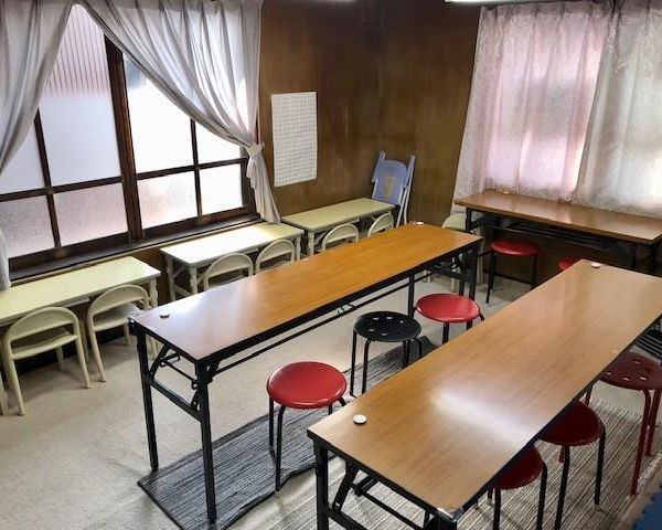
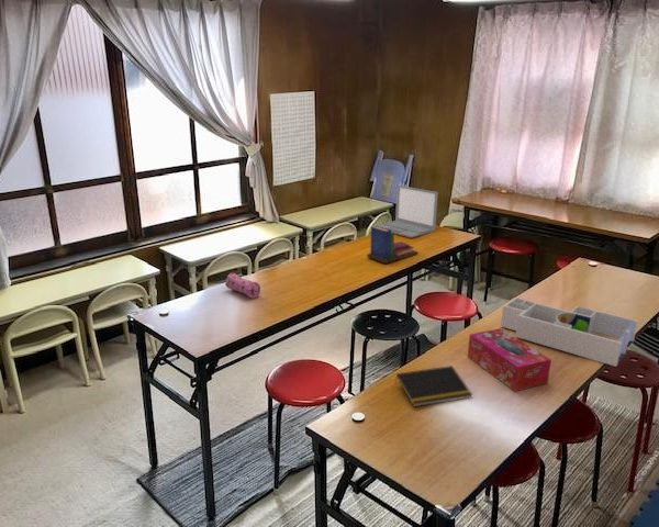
+ desk organizer [500,296,639,368]
+ laptop [371,184,439,239]
+ pencil case [224,272,261,300]
+ book [366,226,418,265]
+ notepad [393,365,473,407]
+ tissue box [467,327,552,392]
